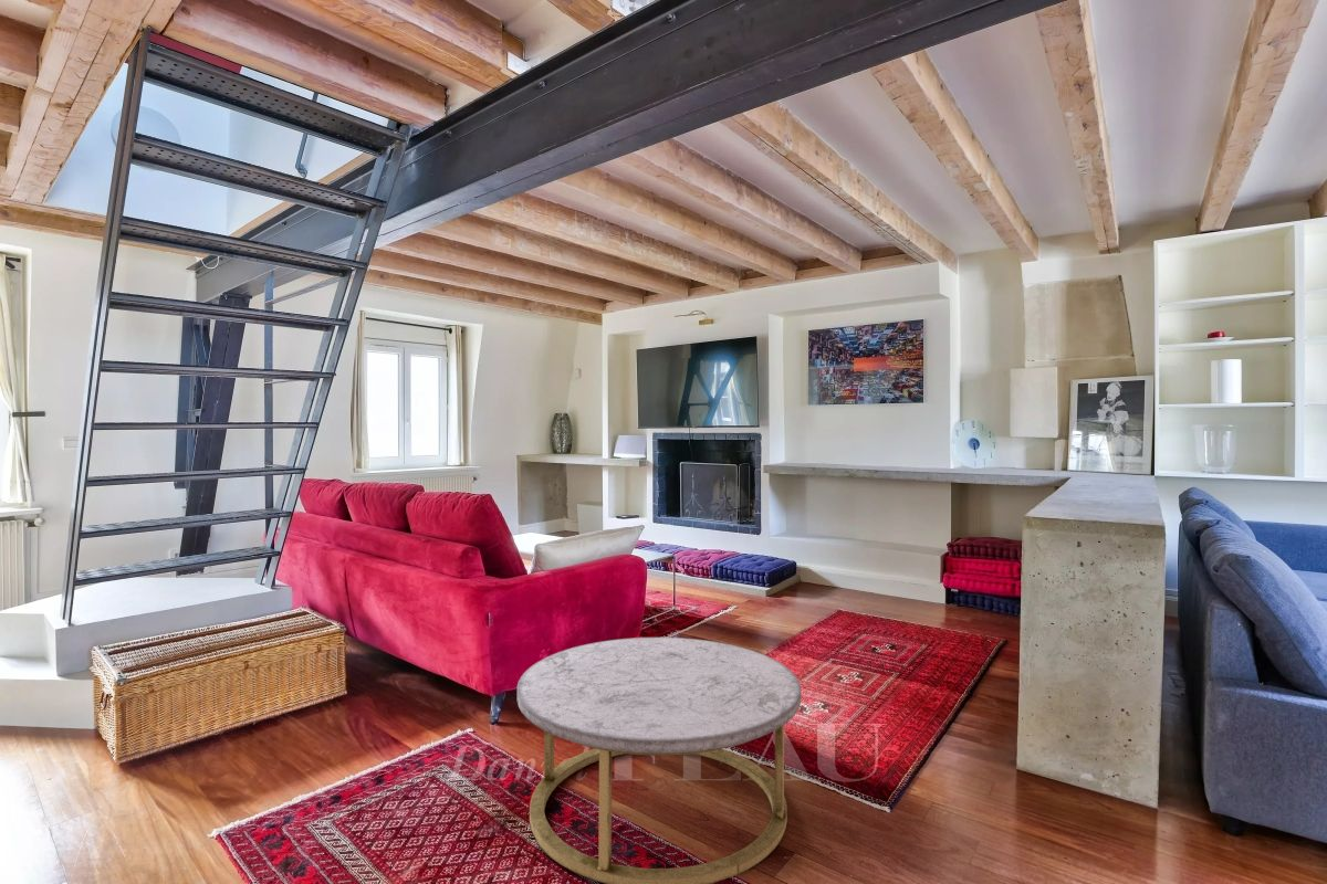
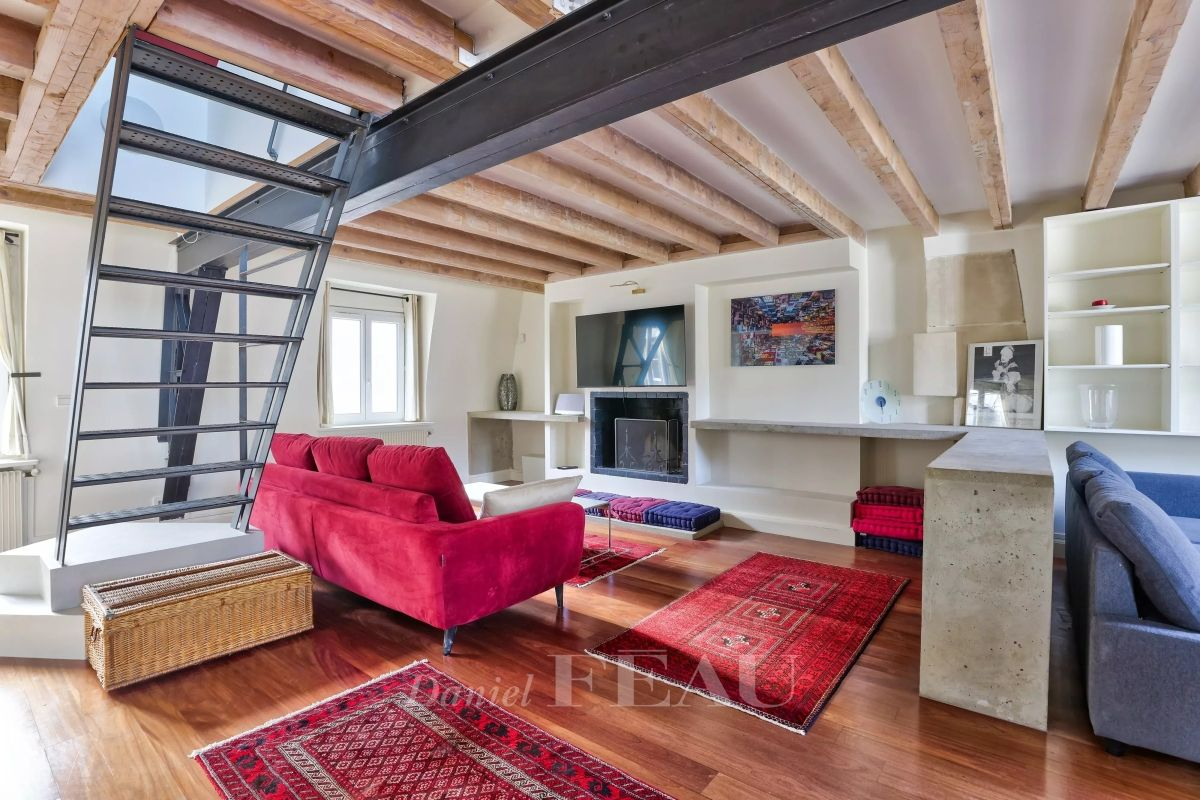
- coffee table [516,636,802,884]
